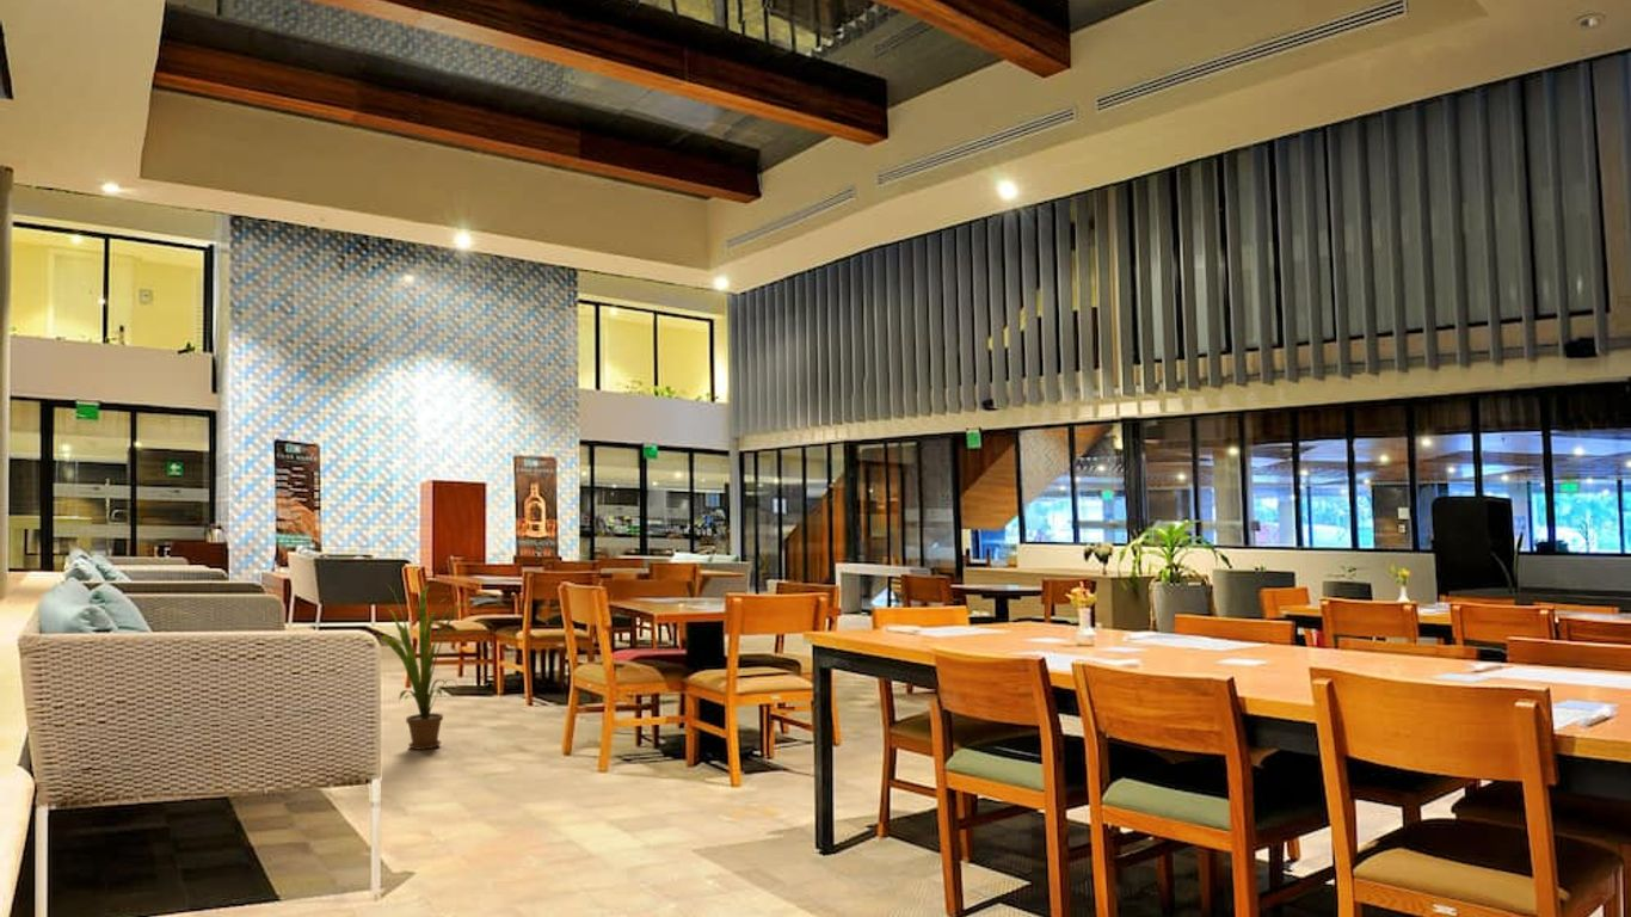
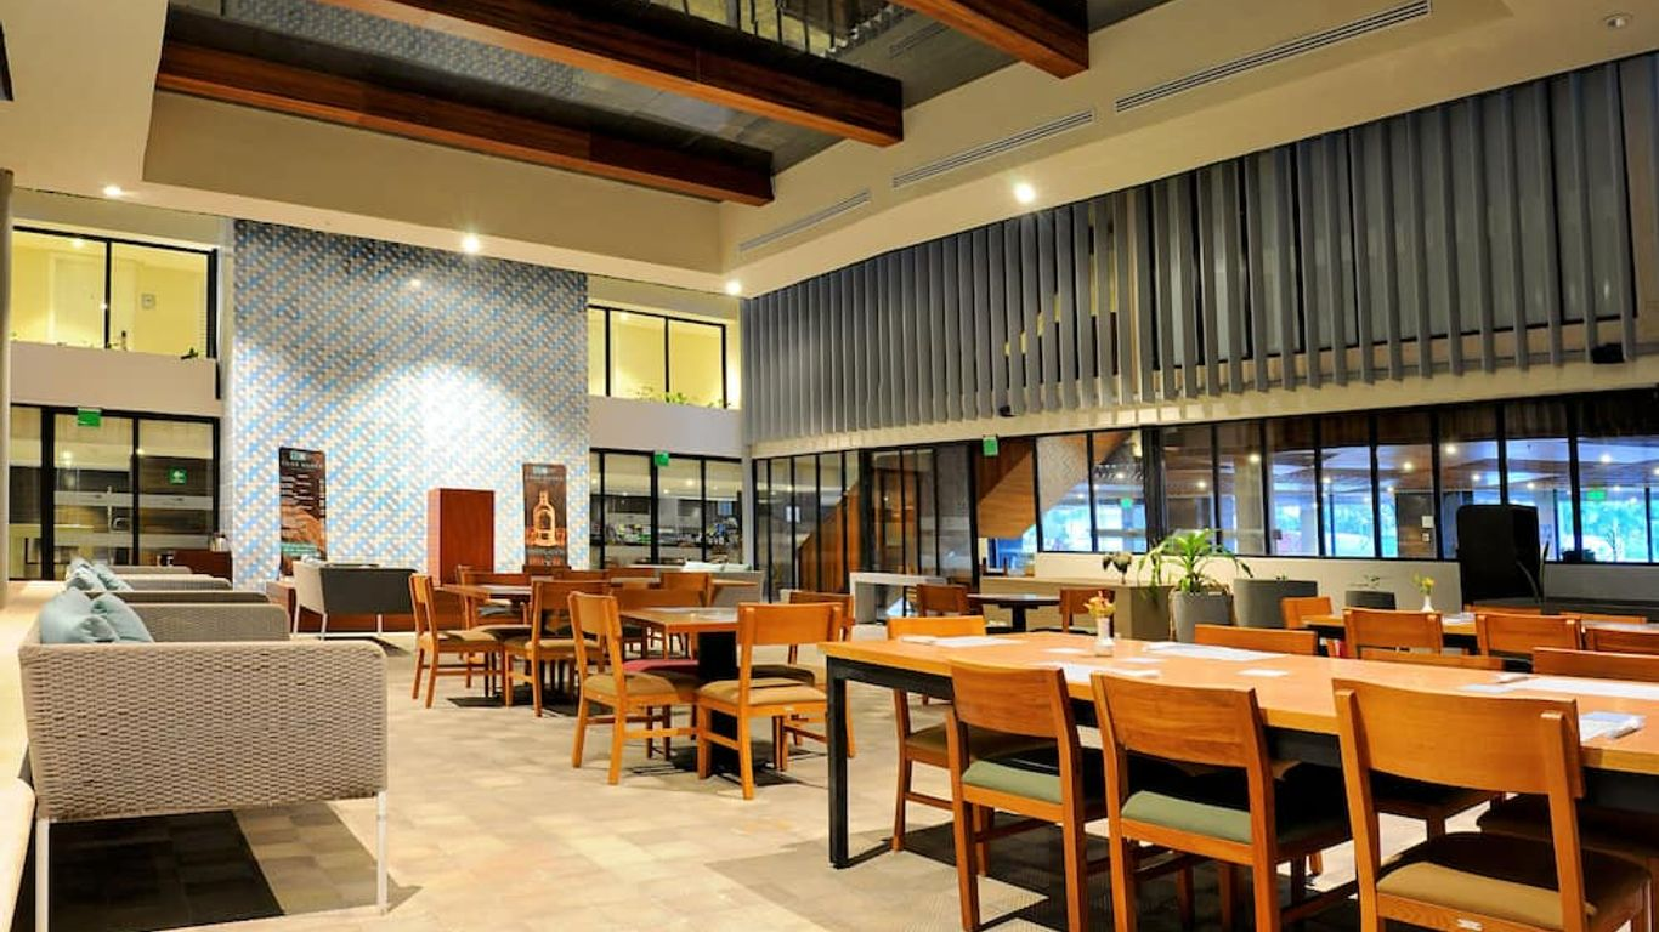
- house plant [377,583,473,751]
